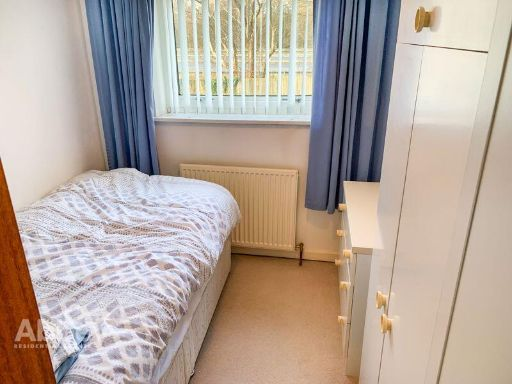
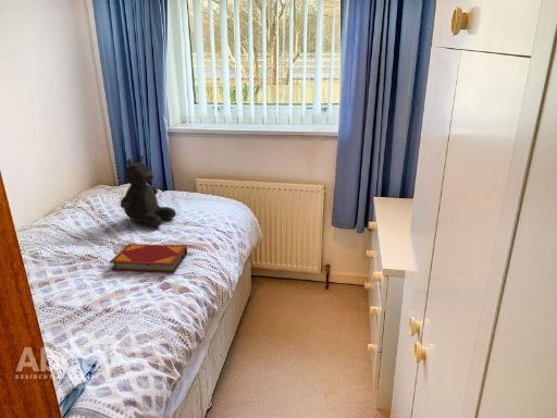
+ hardback book [109,243,188,273]
+ teddy bear [120,155,177,228]
